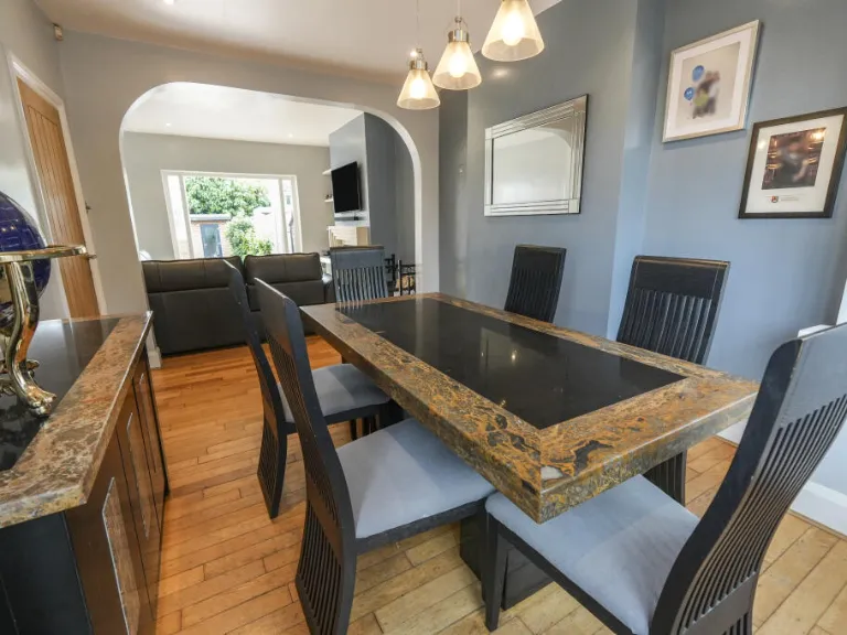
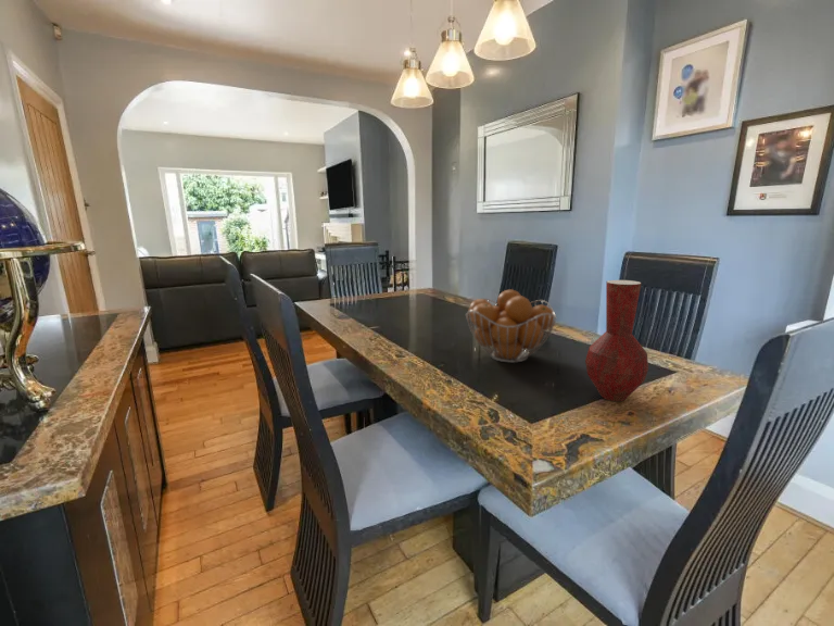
+ vase [584,279,649,402]
+ fruit basket [465,288,557,364]
